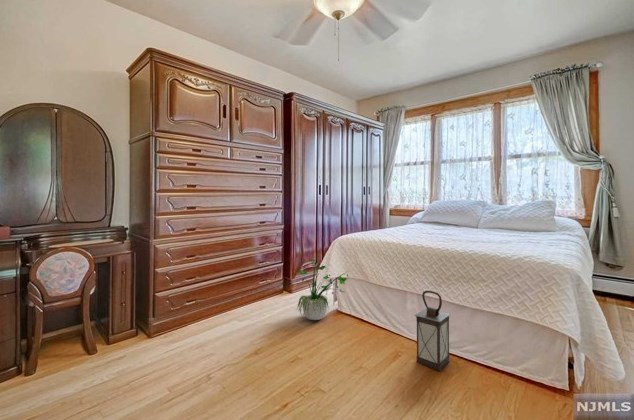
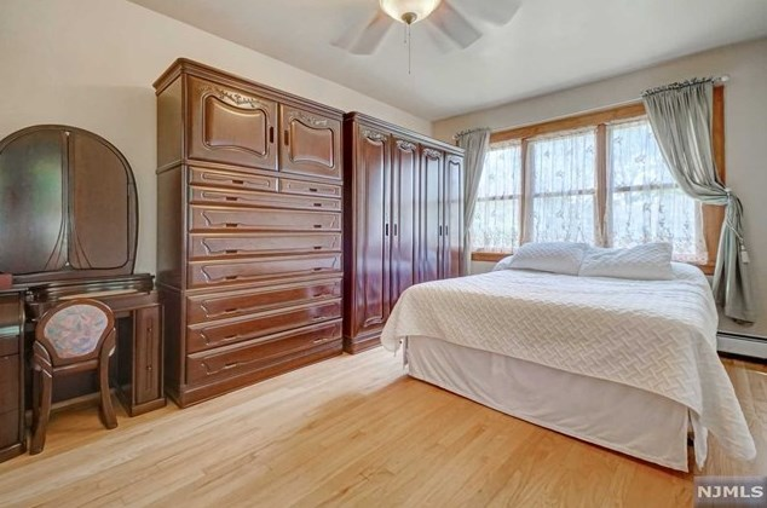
- lantern [414,290,452,372]
- potted plant [296,250,349,321]
